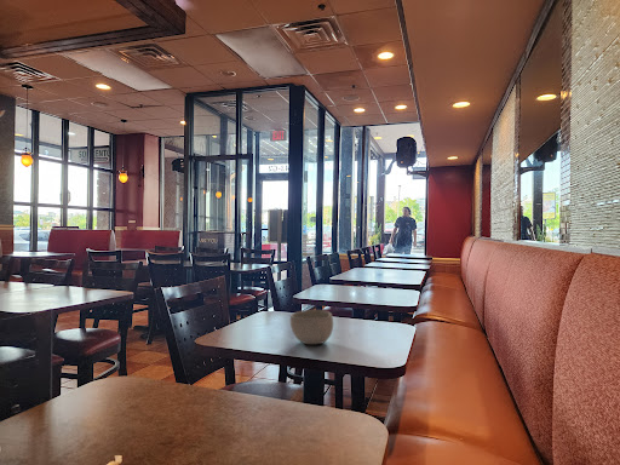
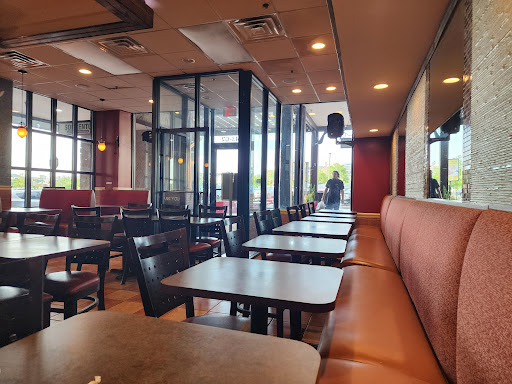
- bowl [289,309,334,345]
